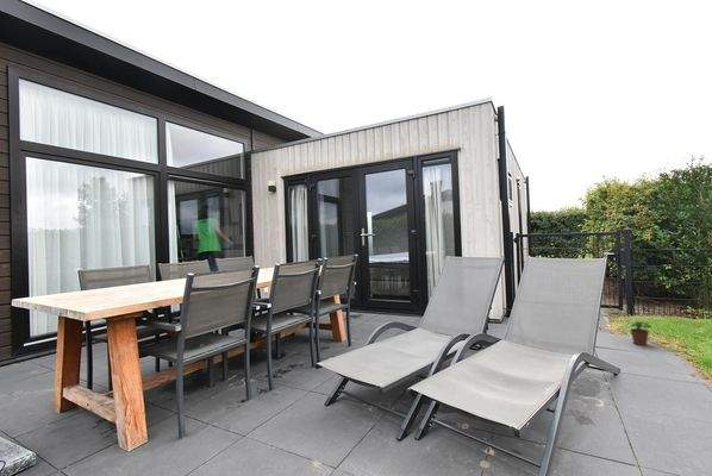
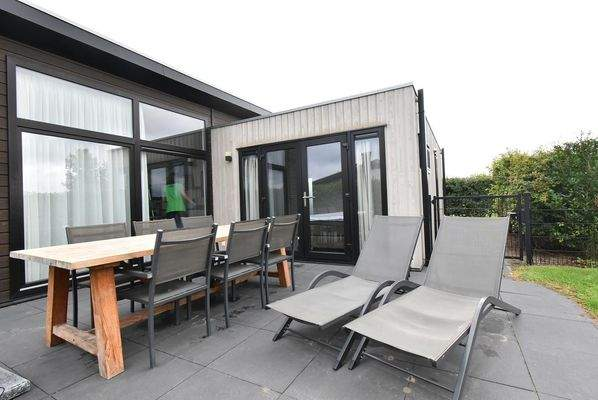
- potted plant [625,320,652,346]
